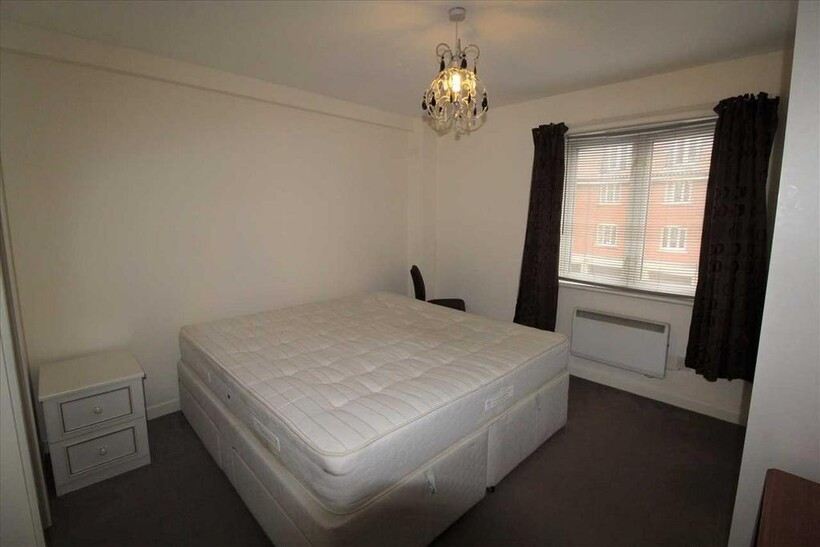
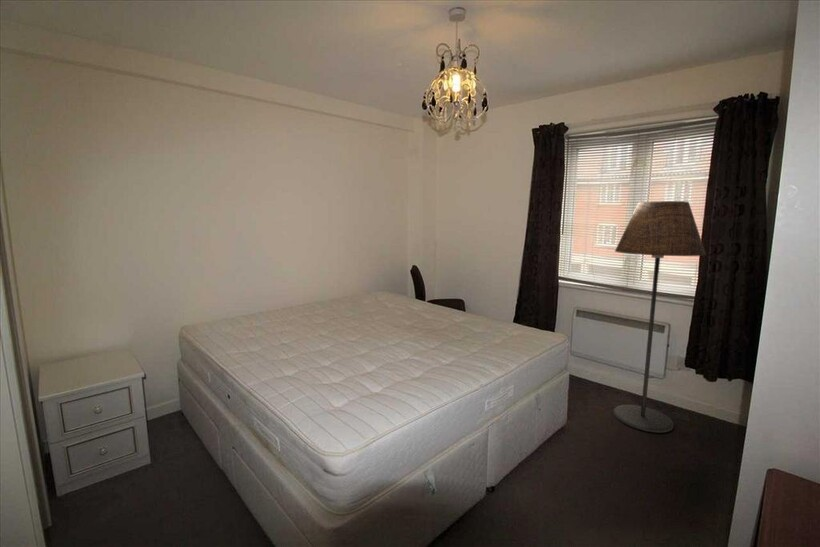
+ floor lamp [613,200,707,434]
